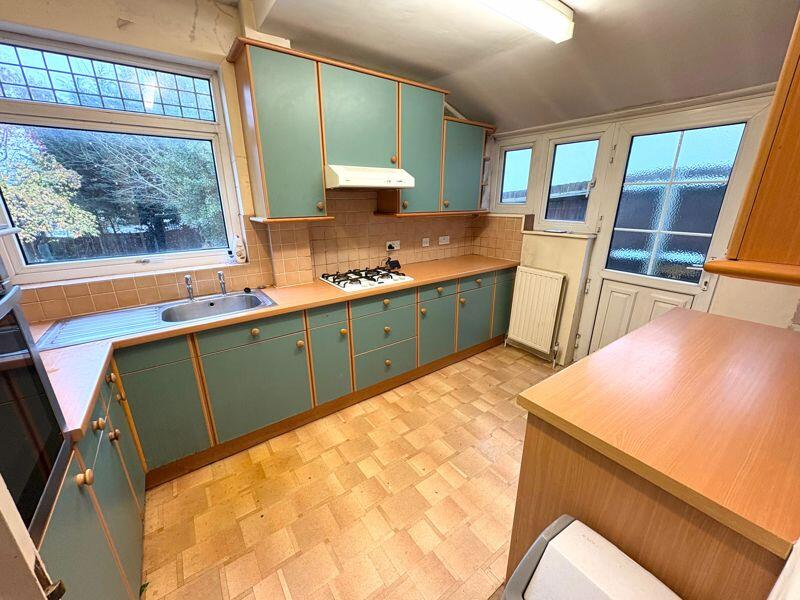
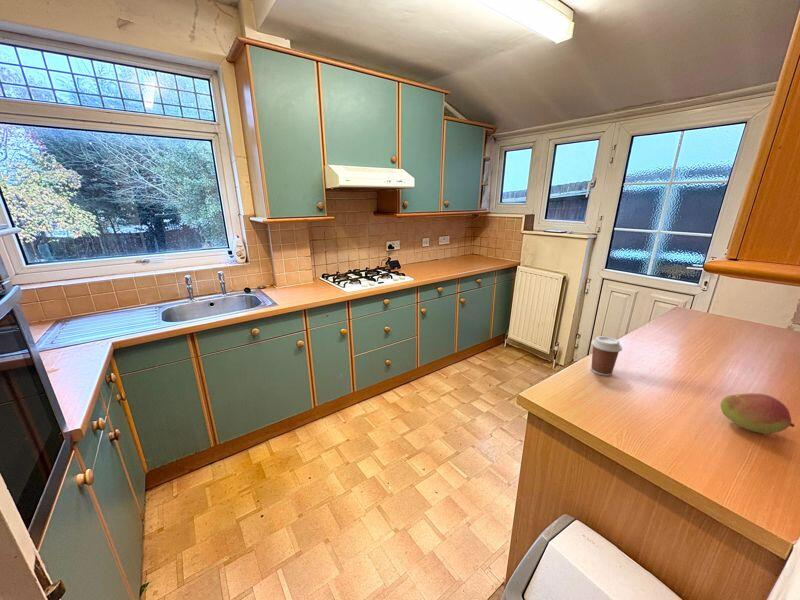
+ coffee cup [590,335,623,377]
+ fruit [719,392,796,434]
